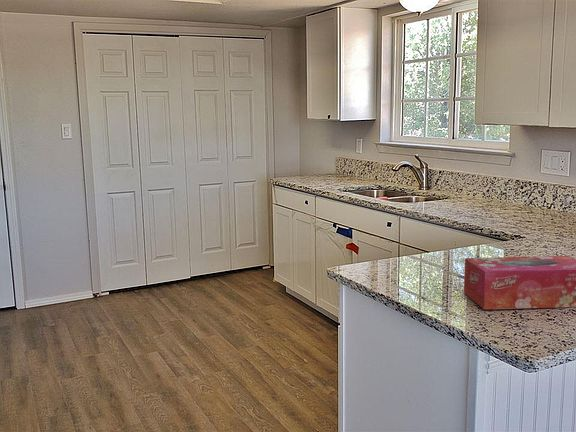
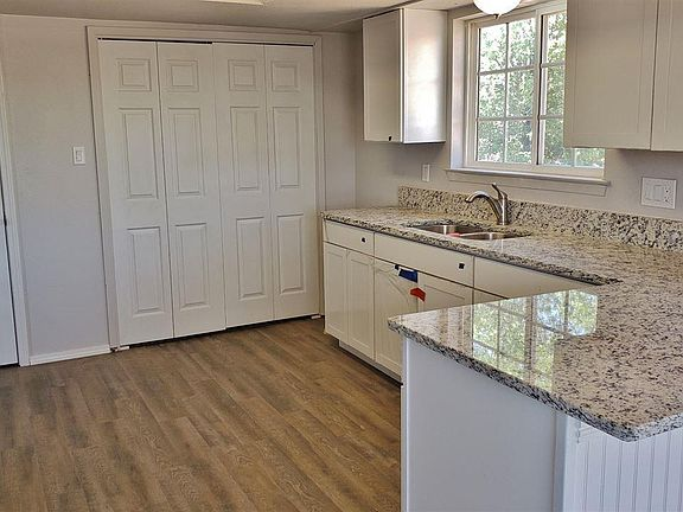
- tissue box [463,255,576,311]
